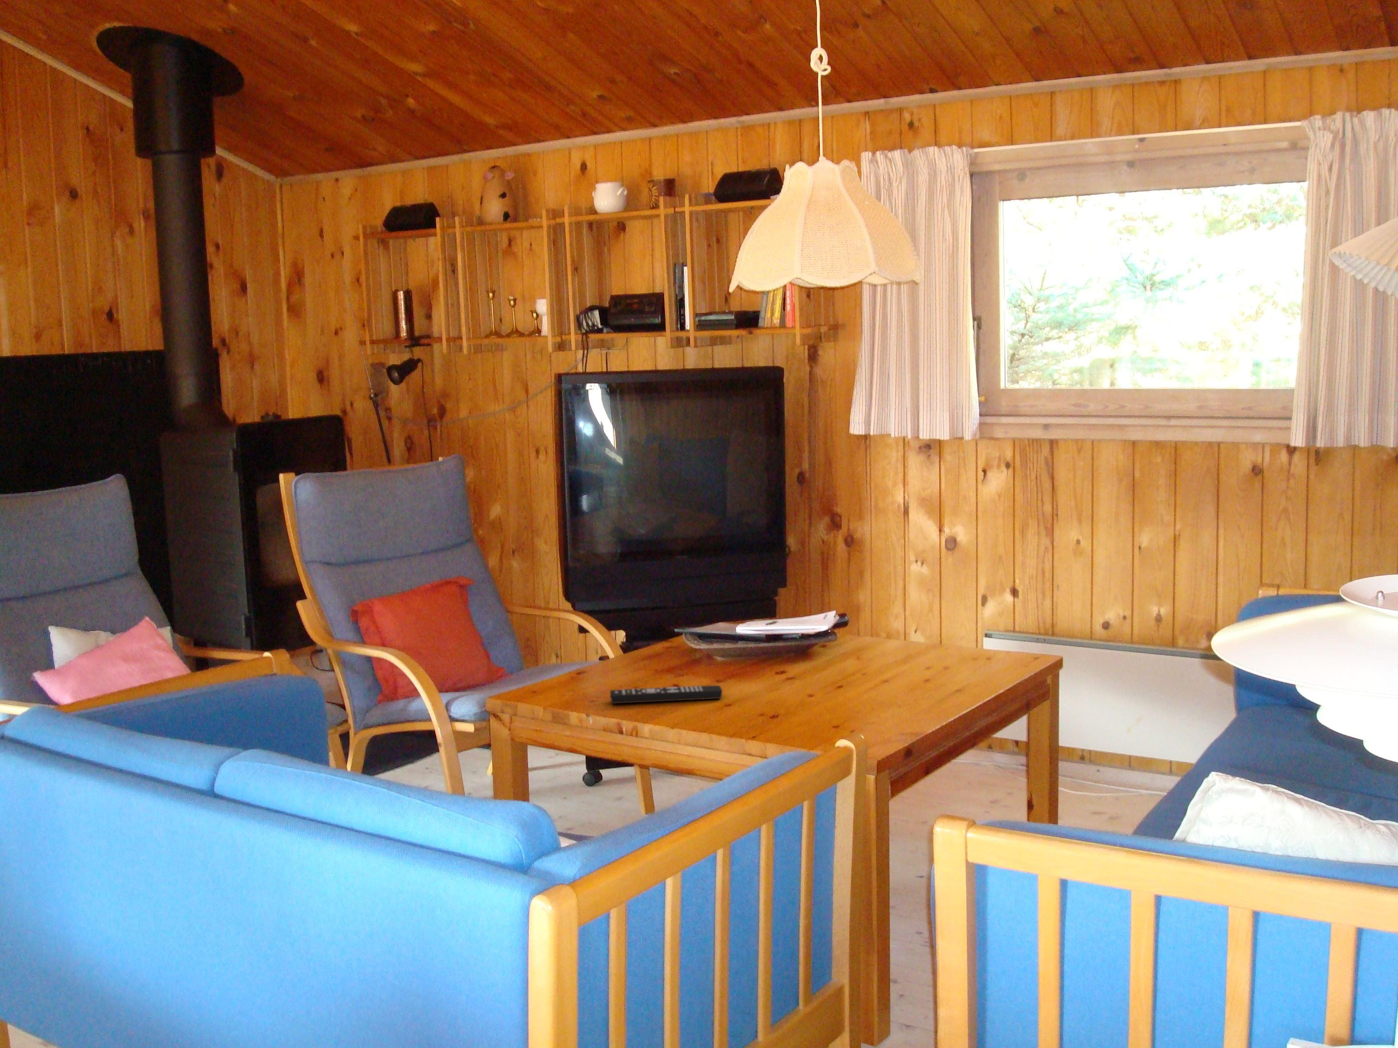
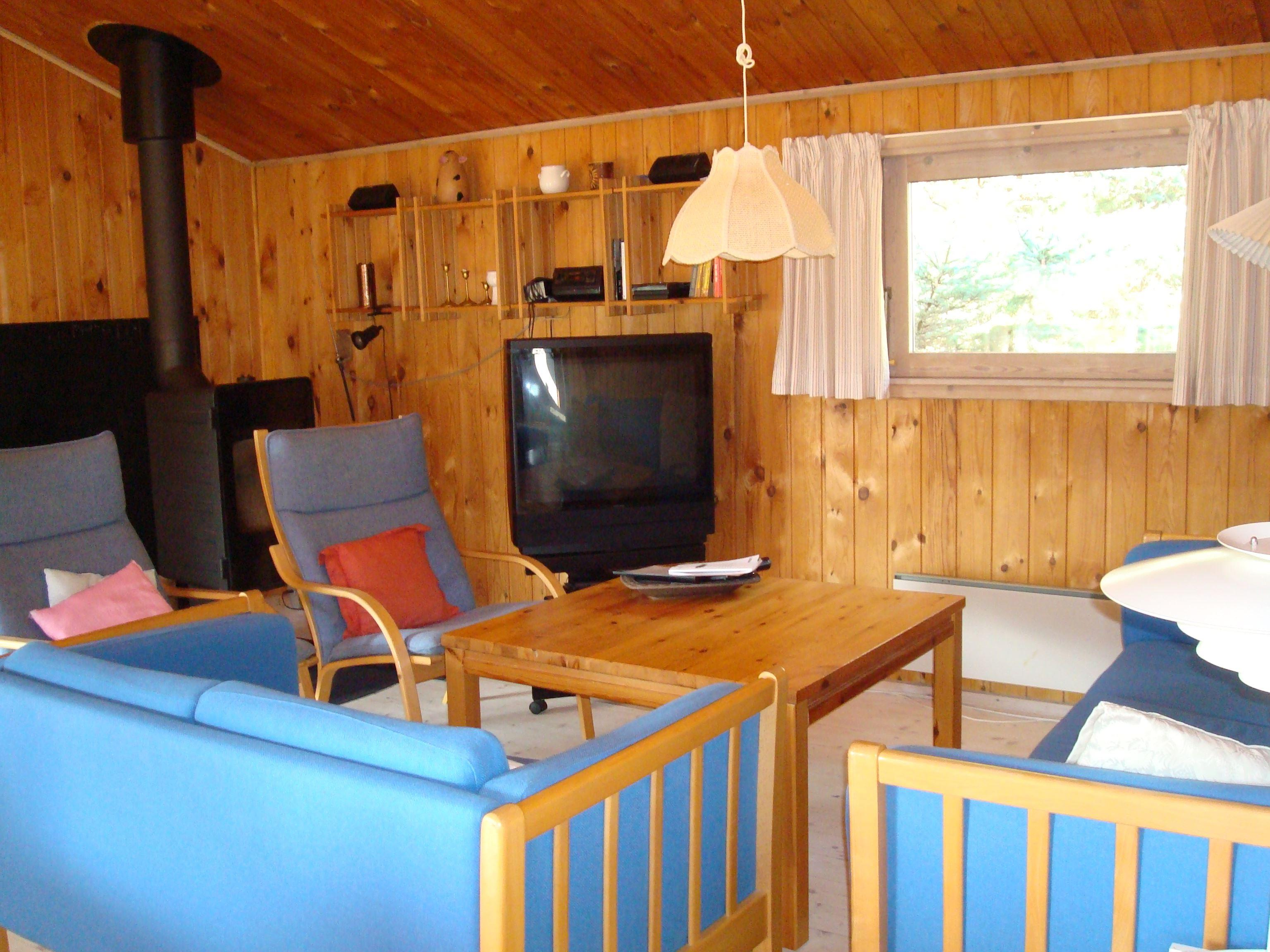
- remote control [610,685,722,705]
